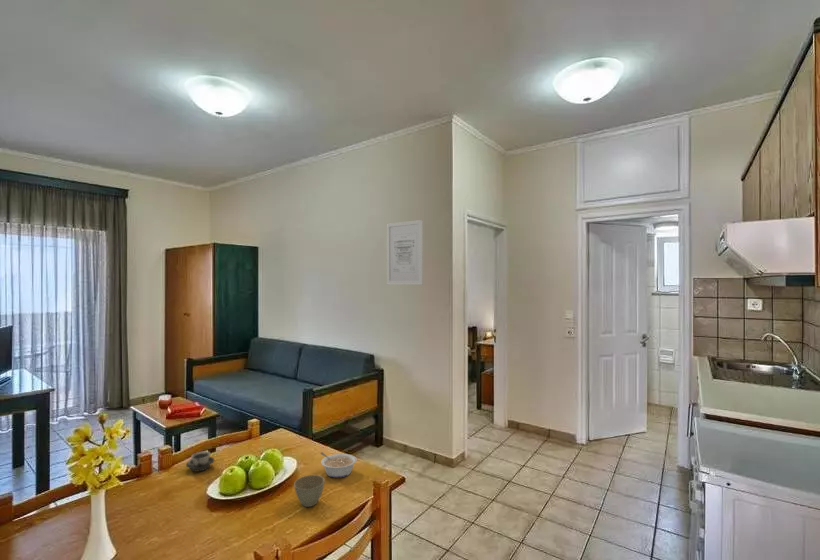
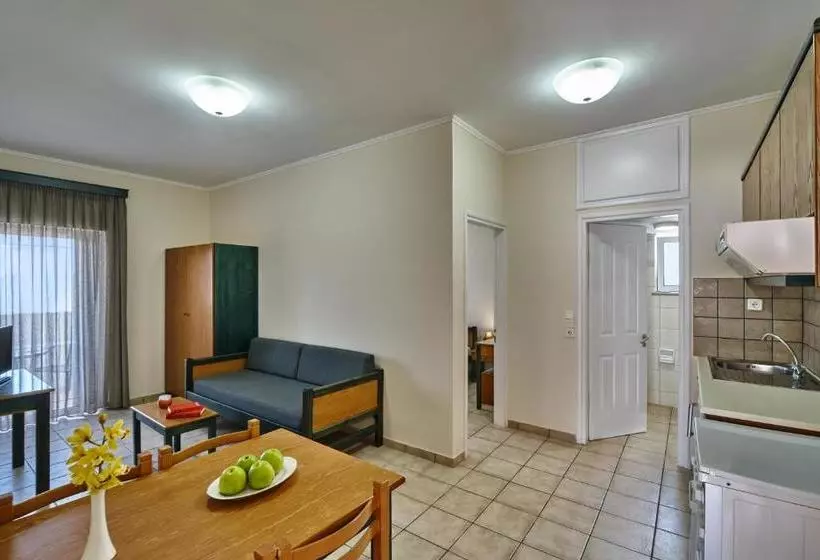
- wall art [386,219,424,286]
- cup [185,450,215,473]
- flower pot [293,474,326,508]
- legume [319,451,358,479]
